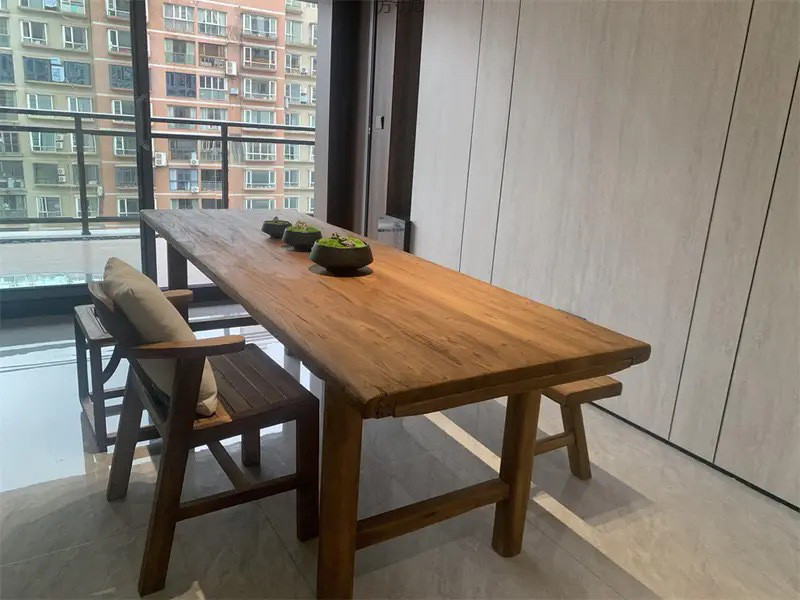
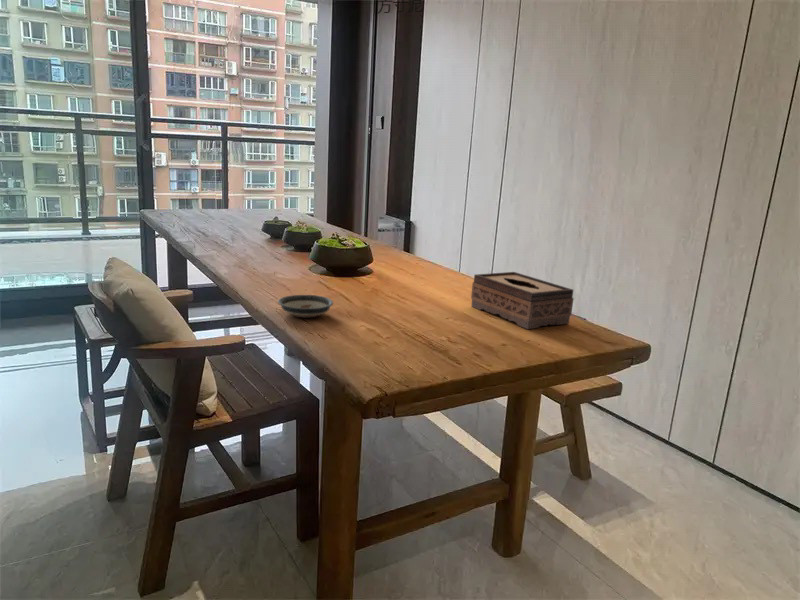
+ saucer [277,294,334,318]
+ tissue box [470,271,575,330]
